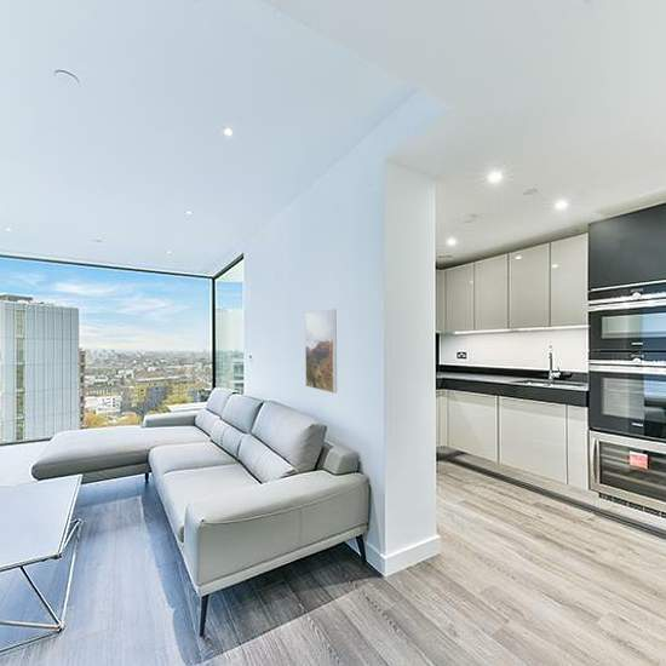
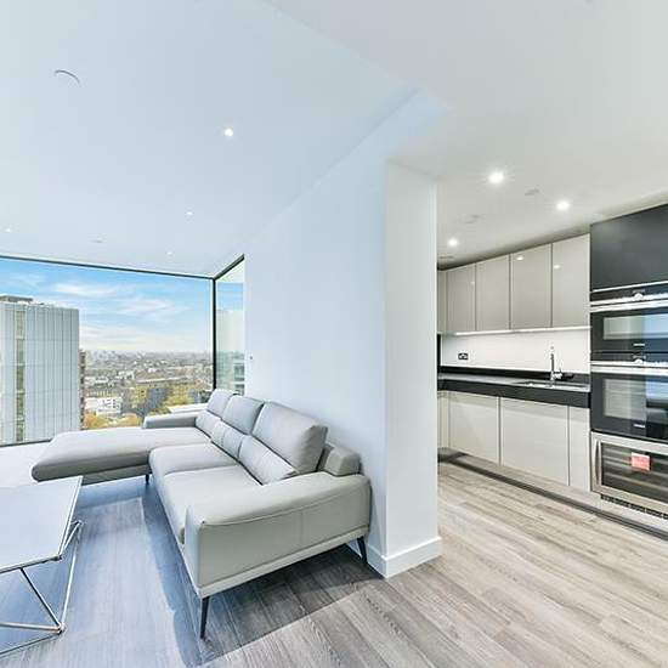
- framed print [304,309,338,395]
